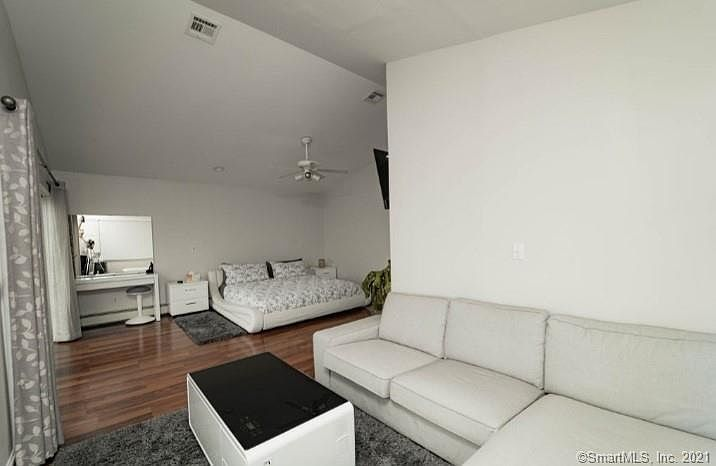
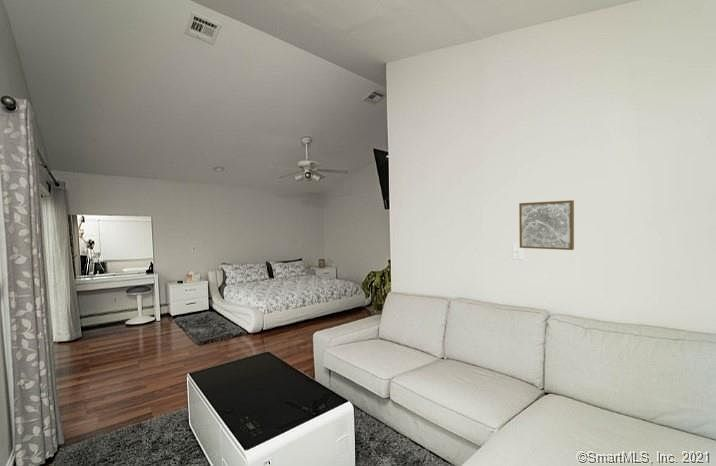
+ wall art [518,199,575,251]
